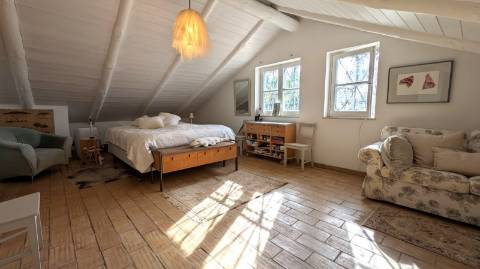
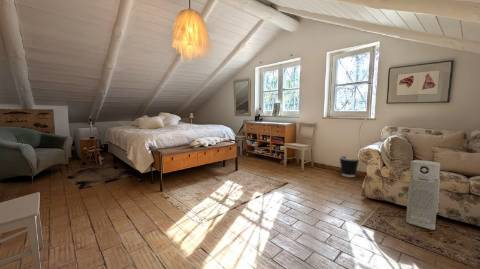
+ air purifier [405,159,441,231]
+ wastebasket [338,155,360,178]
